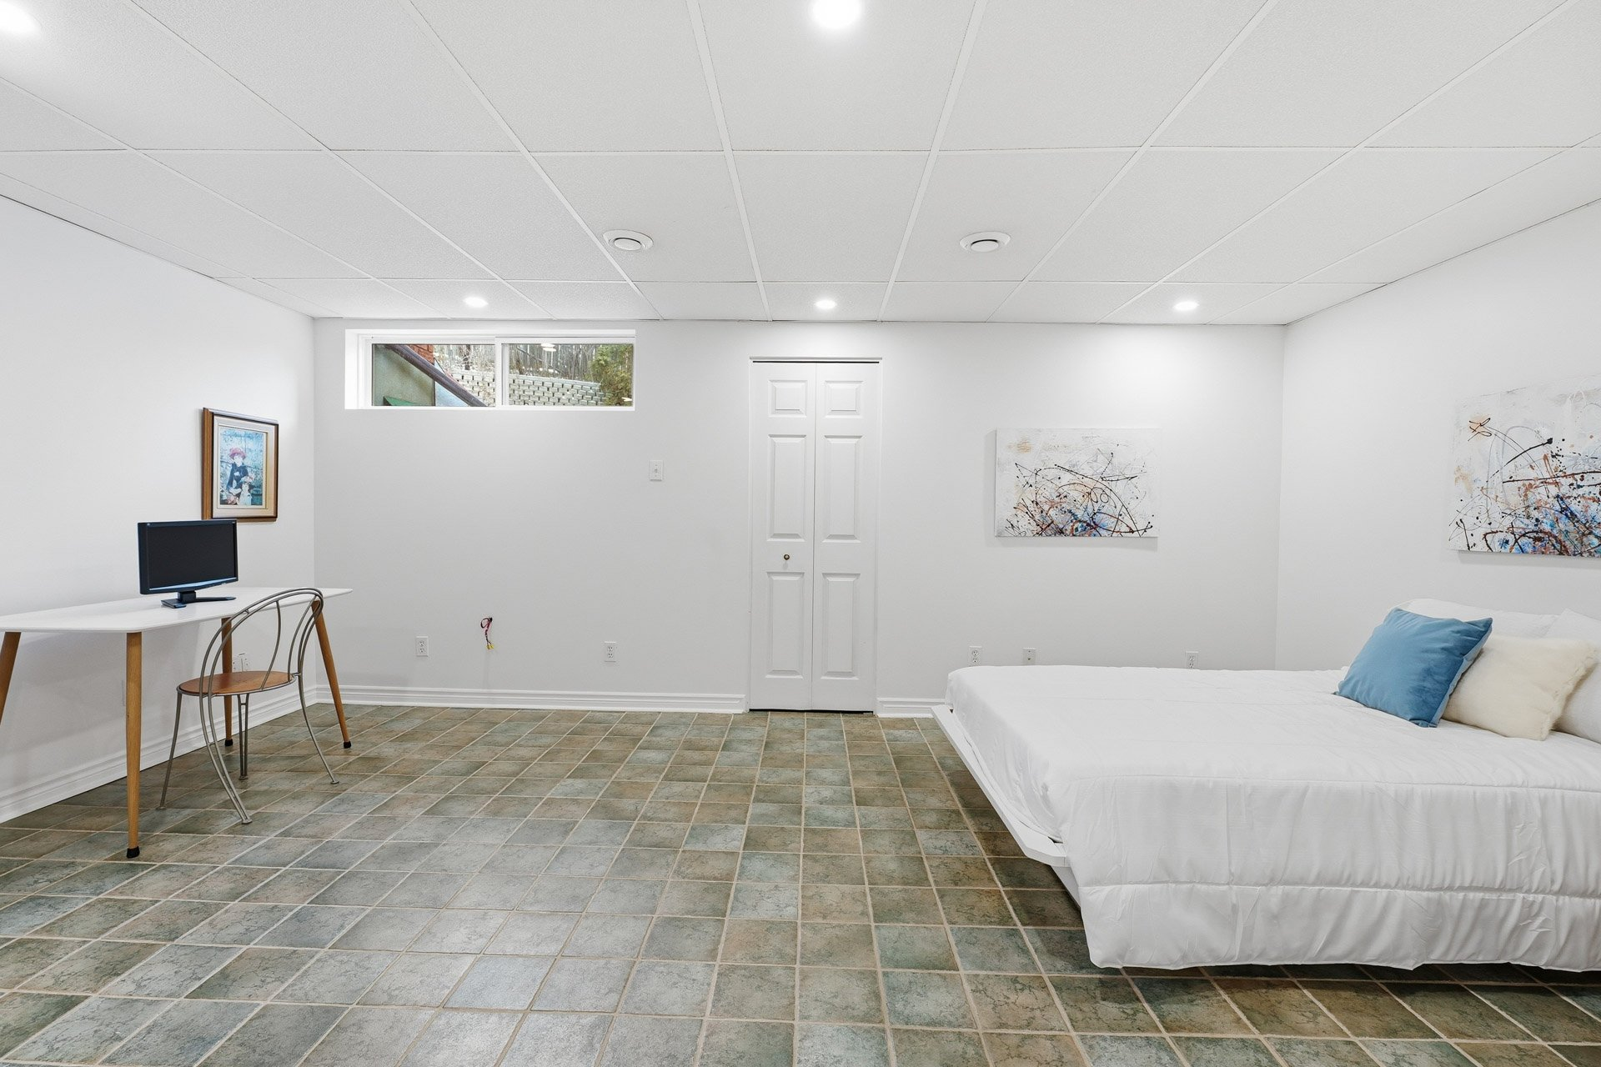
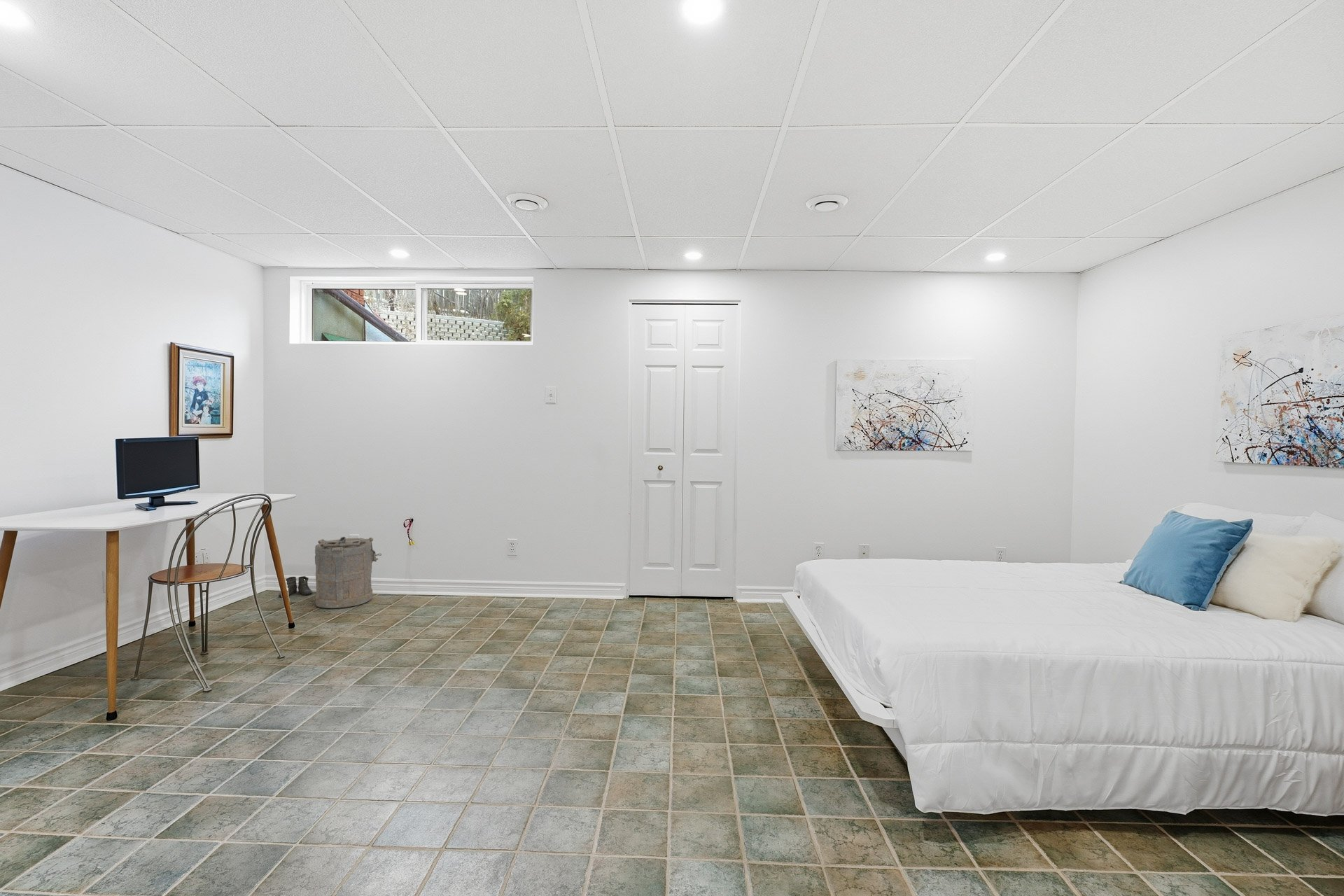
+ boots [278,575,314,598]
+ laundry hamper [314,536,382,609]
